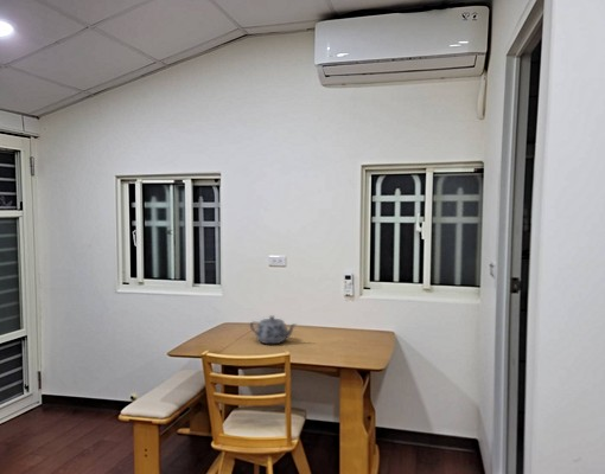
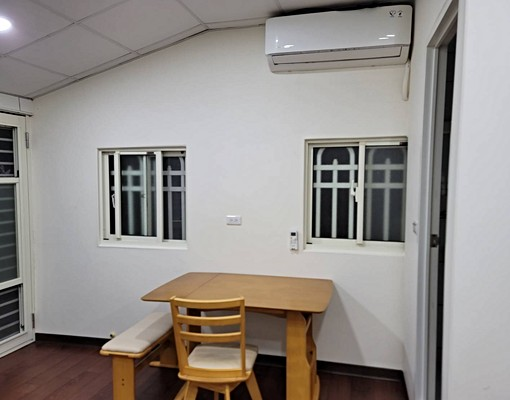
- teapot [249,314,299,345]
